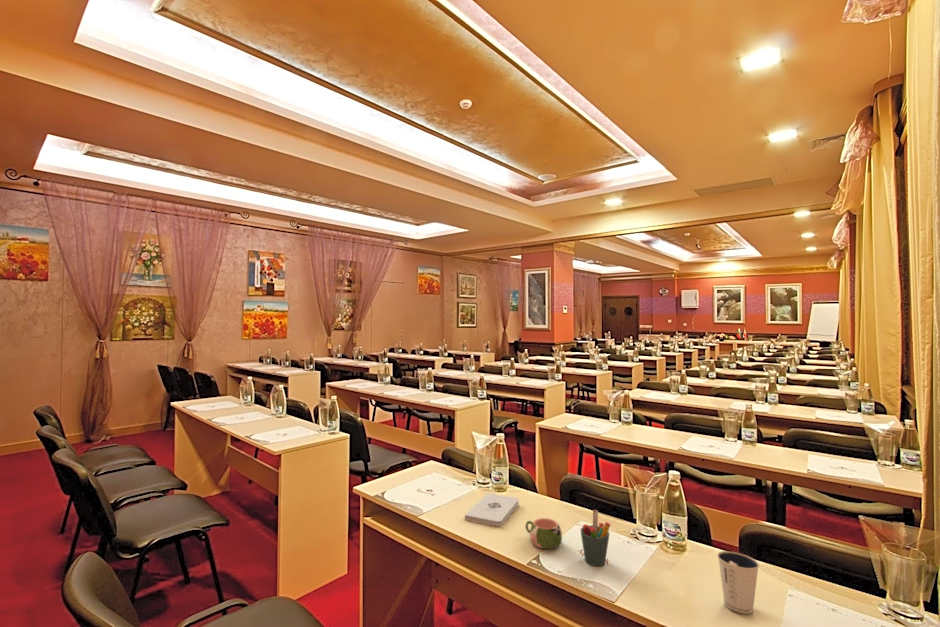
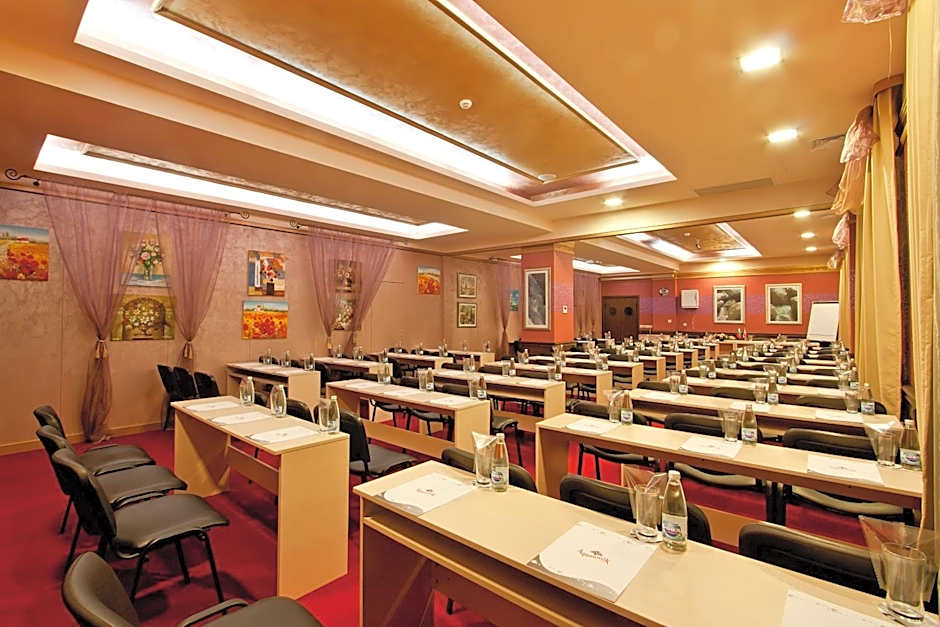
- dixie cup [716,550,760,615]
- mug [525,517,563,550]
- pen holder [580,509,611,567]
- notepad [464,492,520,527]
